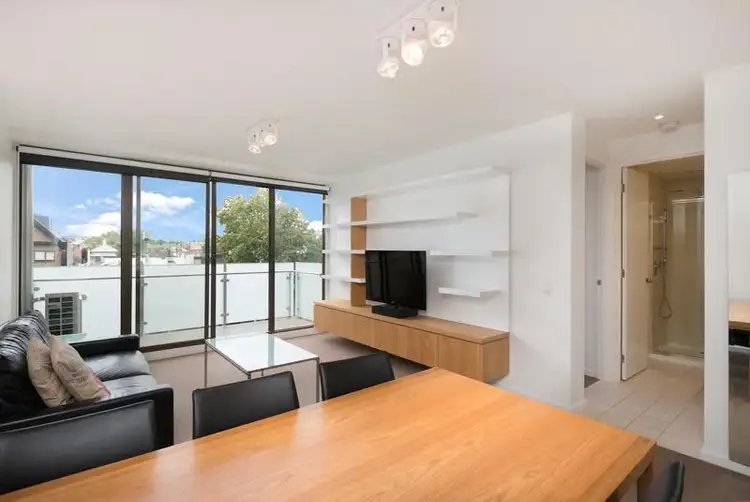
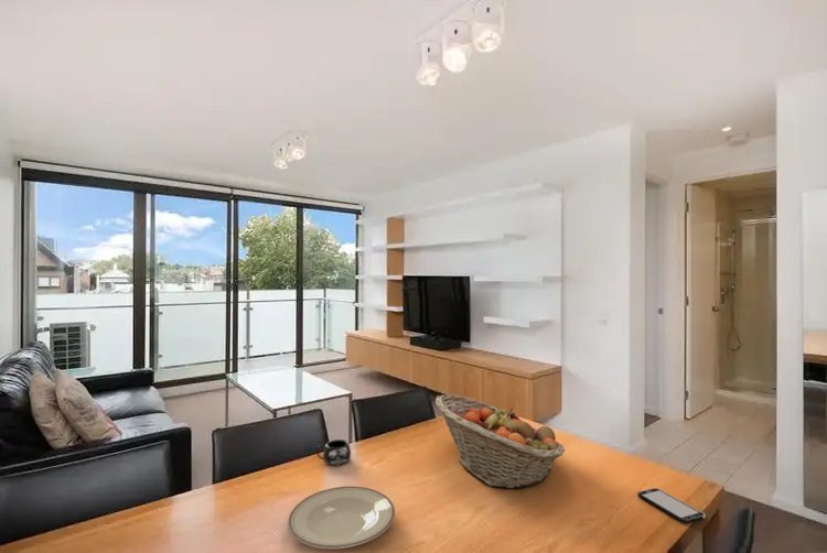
+ smartphone [637,487,706,525]
+ mug [314,438,352,466]
+ plate [287,486,396,550]
+ fruit basket [434,393,566,490]
